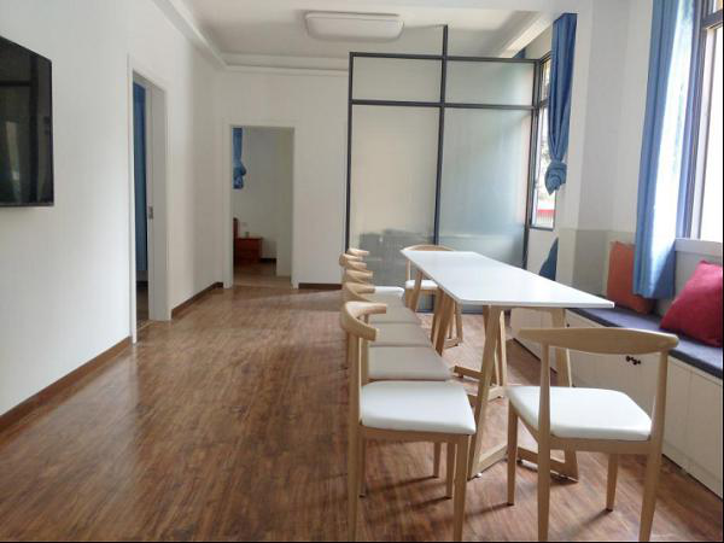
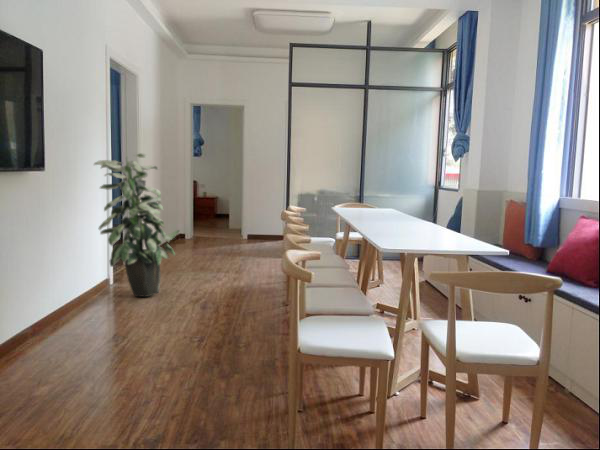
+ indoor plant [93,152,181,298]
